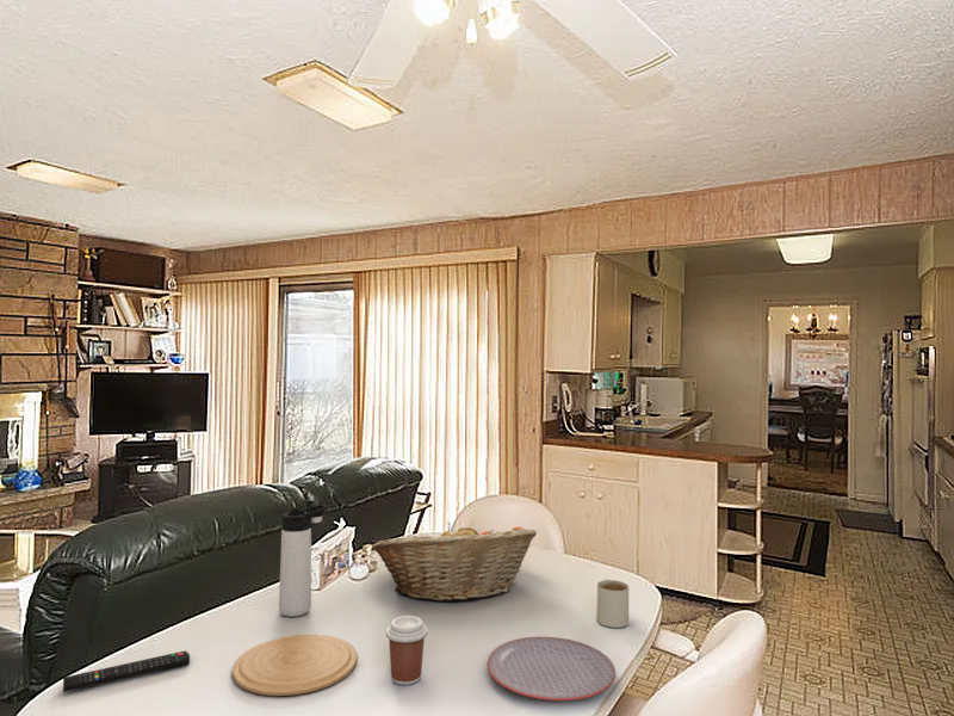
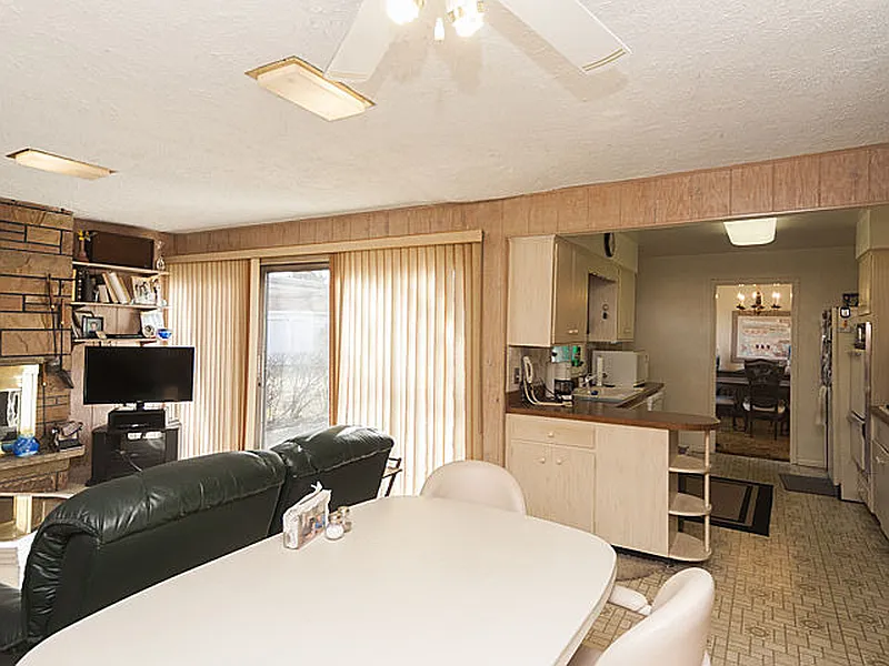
- fruit basket [371,521,538,603]
- plate [485,636,617,702]
- remote control [62,649,191,693]
- coffee cup [385,615,429,686]
- plate [231,634,358,697]
- mug [596,578,630,629]
- thermos bottle [278,504,327,618]
